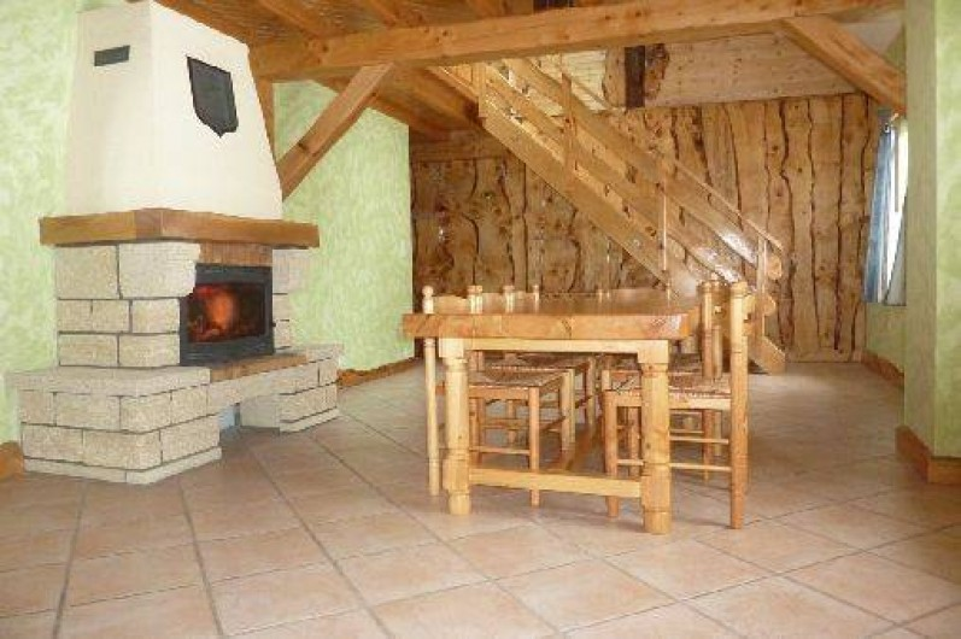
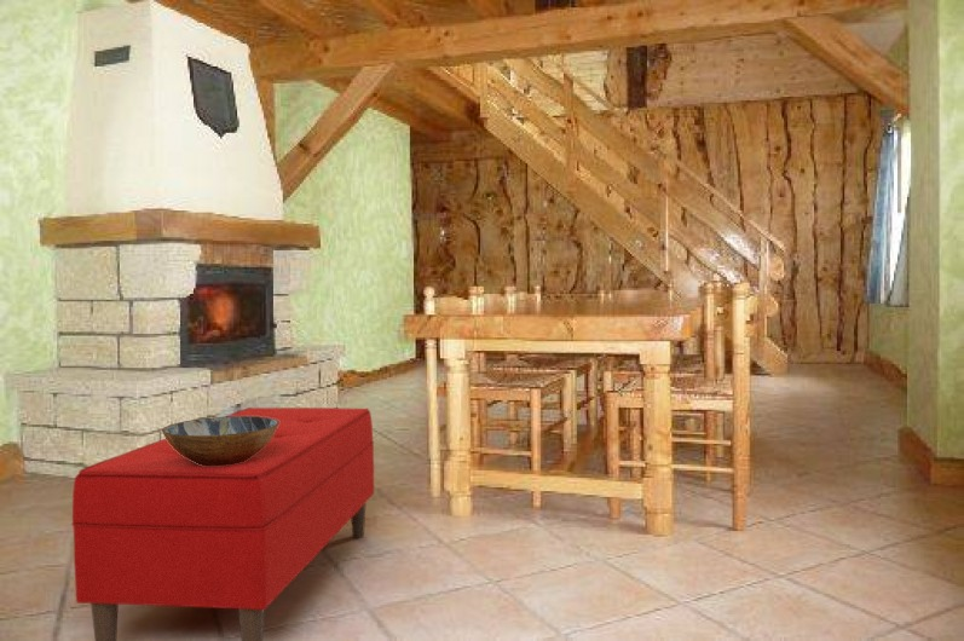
+ wooden bowl [161,415,279,466]
+ bench [70,406,375,641]
